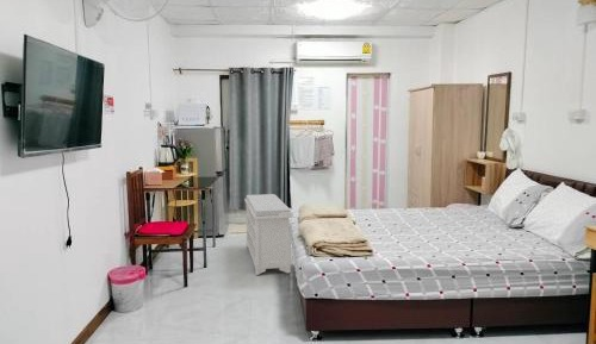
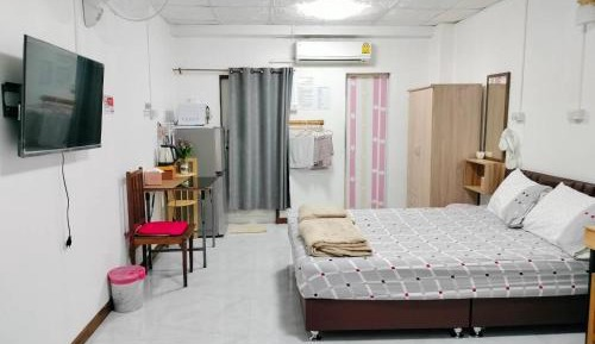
- bench [243,193,294,276]
